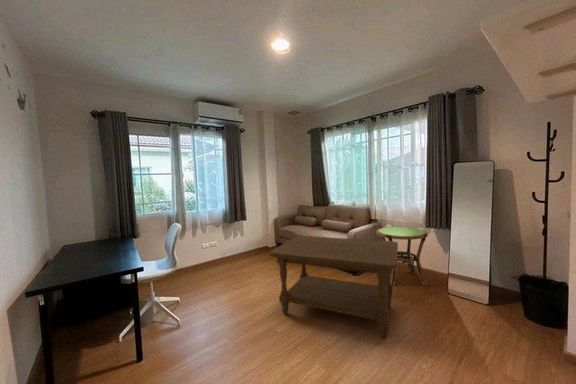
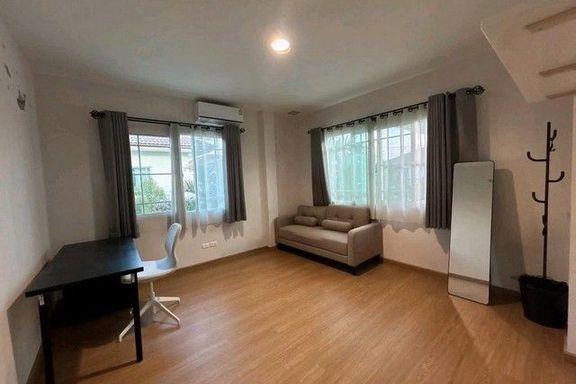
- coffee table [269,235,399,339]
- side table [375,226,429,287]
